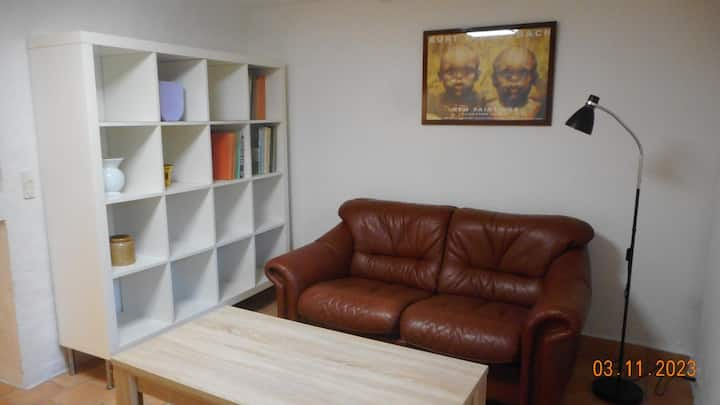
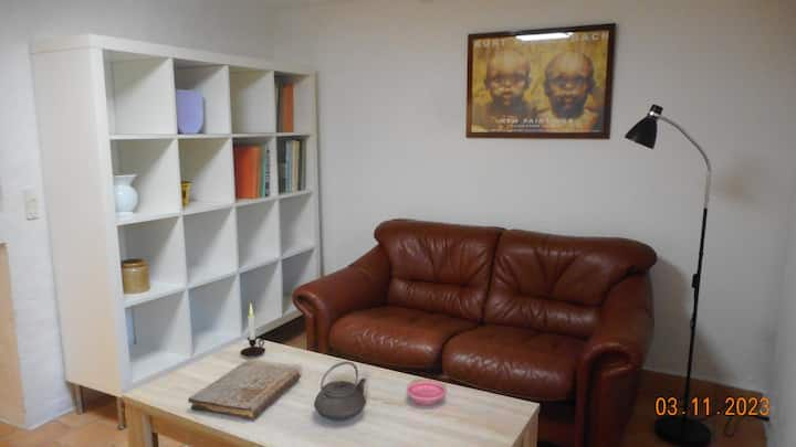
+ candle [239,304,266,358]
+ teapot [313,361,367,423]
+ saucer [406,380,447,406]
+ book [187,361,302,422]
